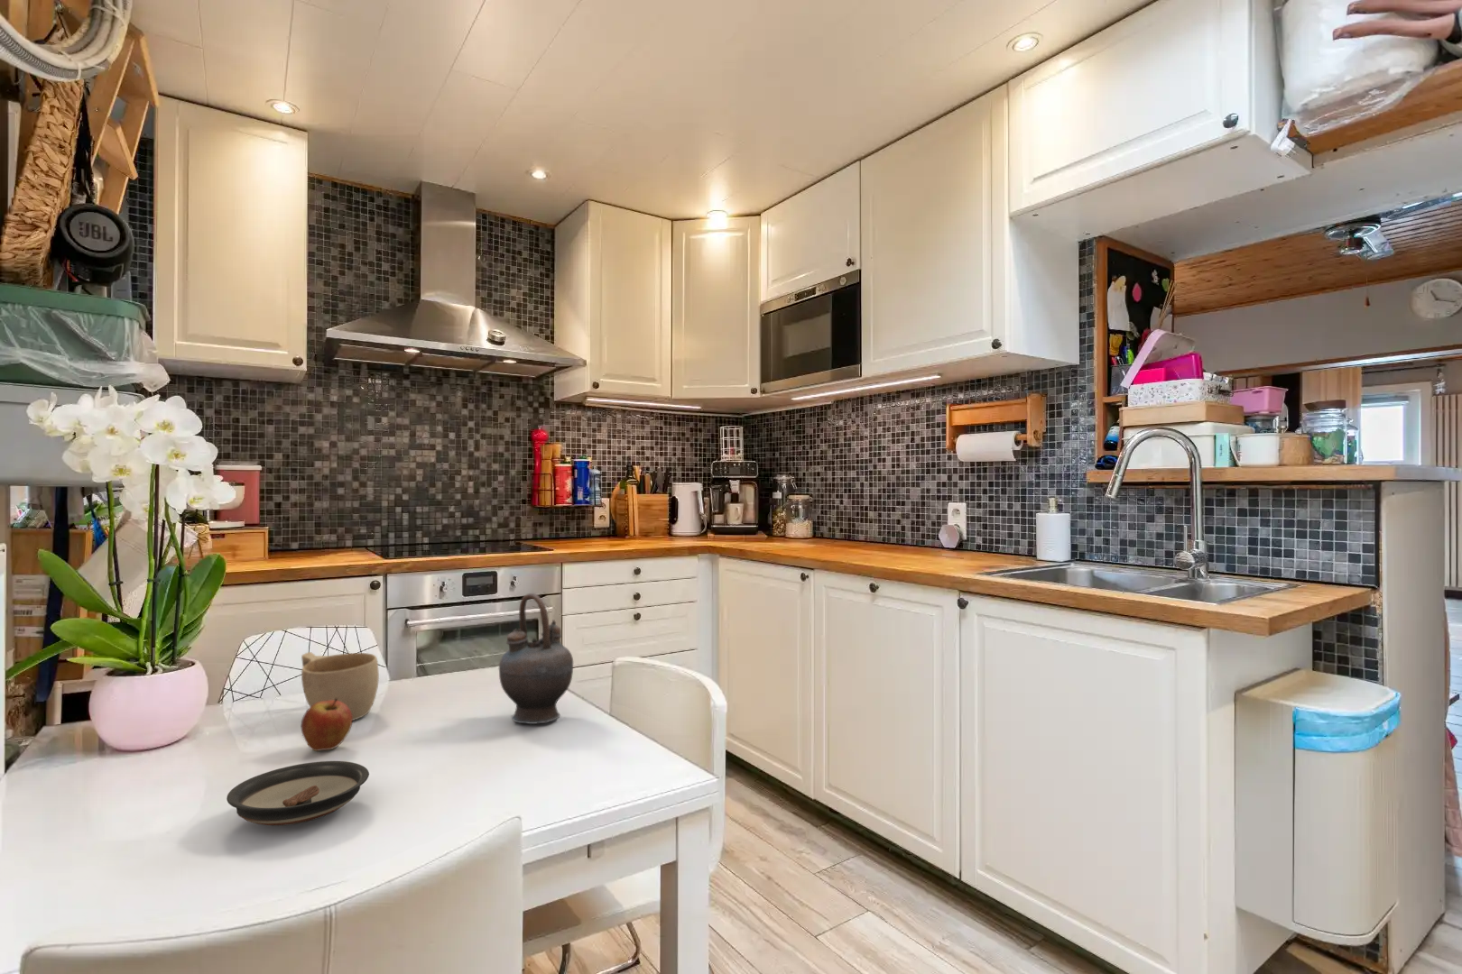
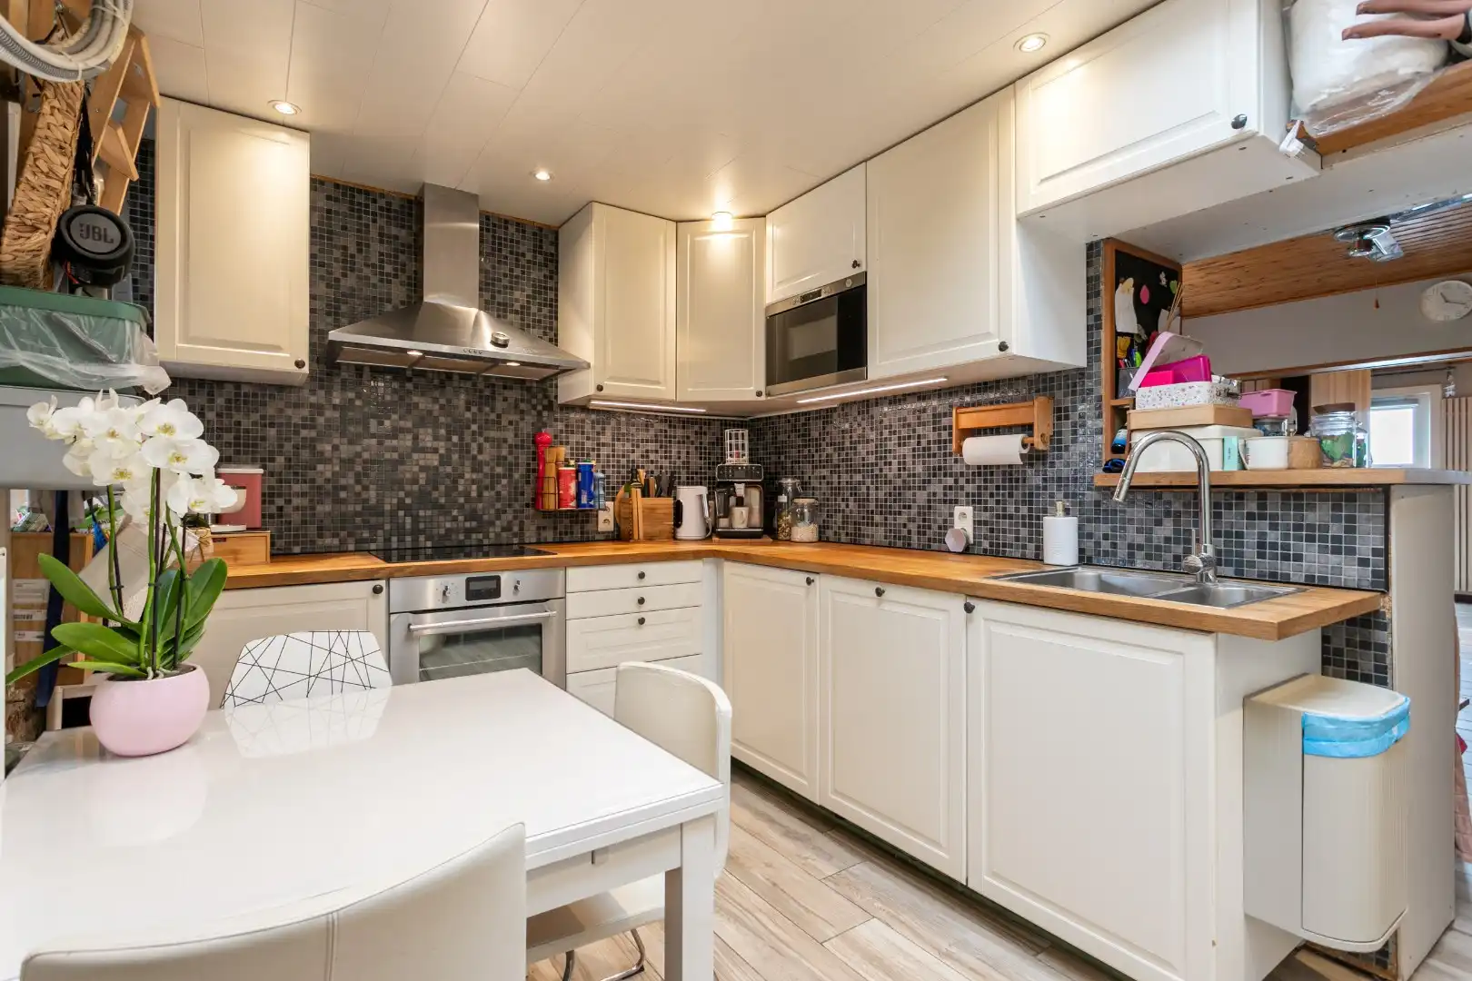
- cup [300,651,380,722]
- saucer [225,760,370,826]
- fruit [300,699,352,752]
- teapot [498,592,574,725]
